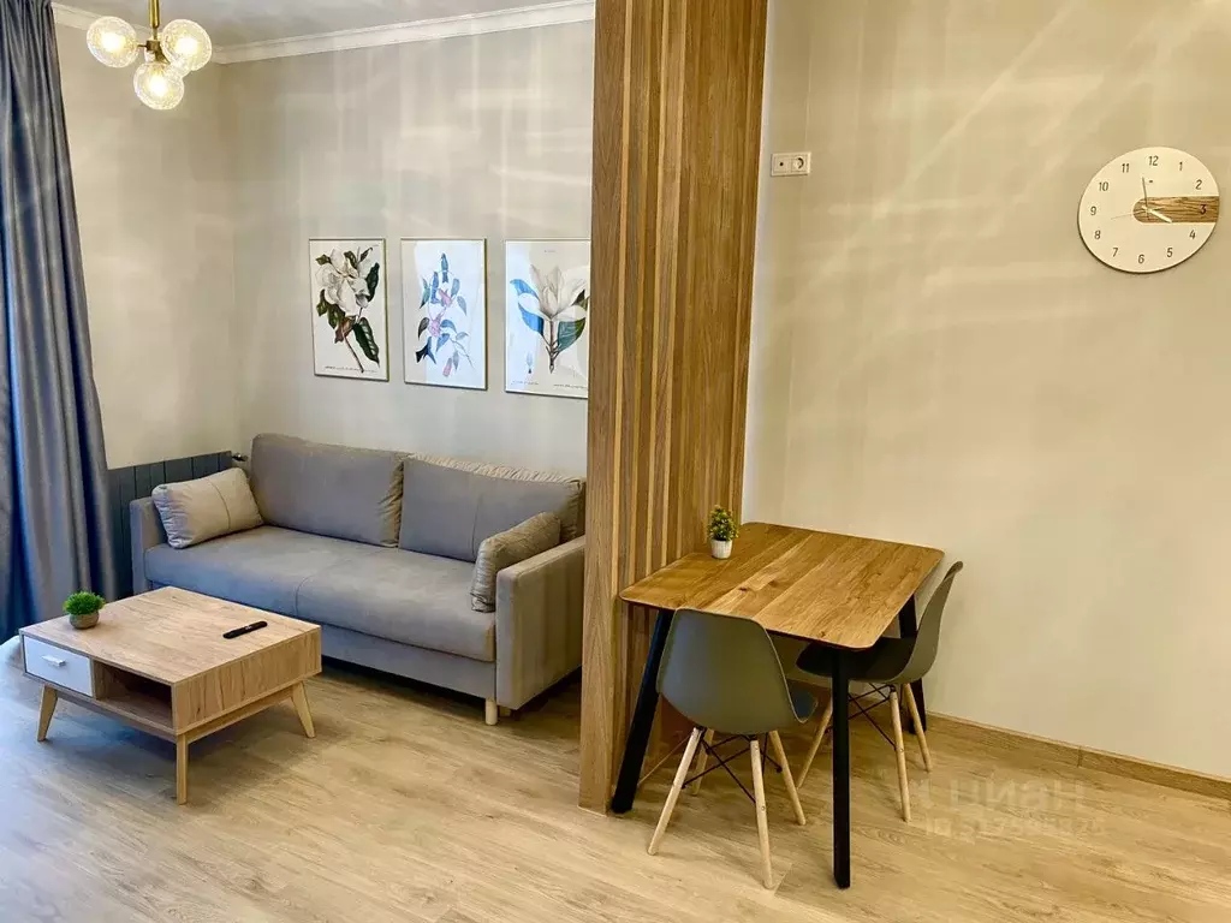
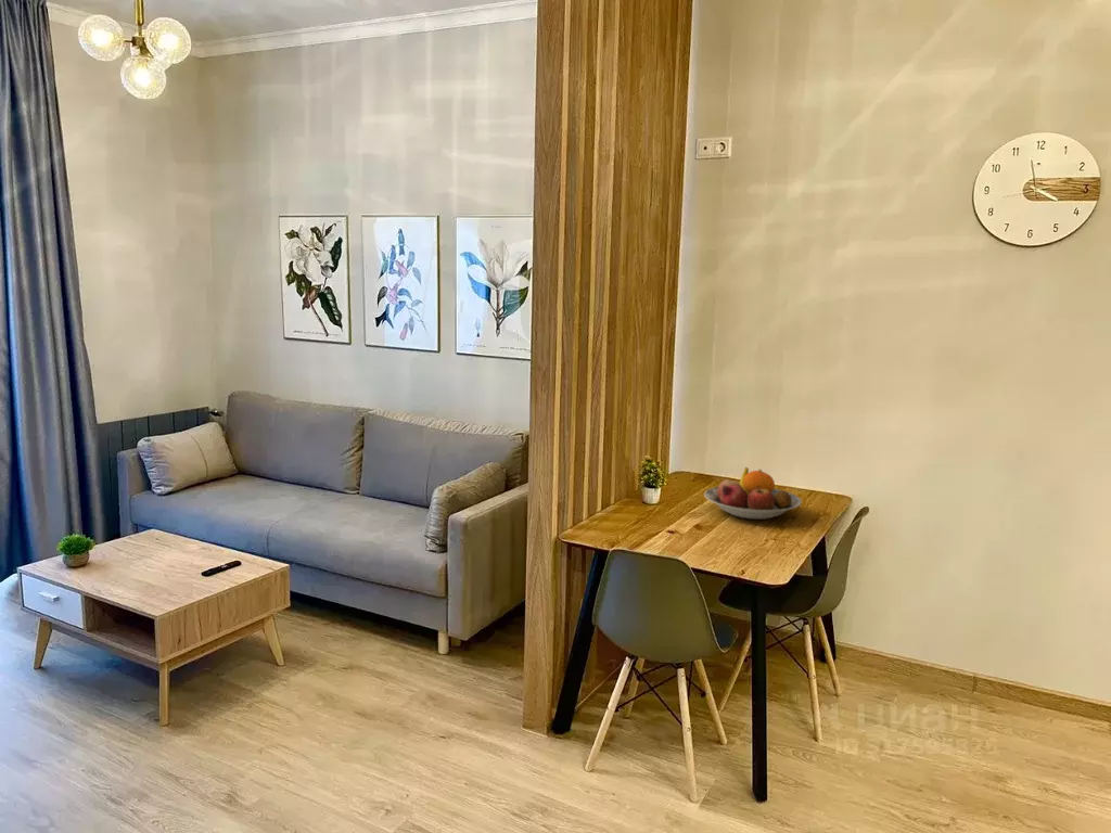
+ fruit bowl [703,466,803,521]
